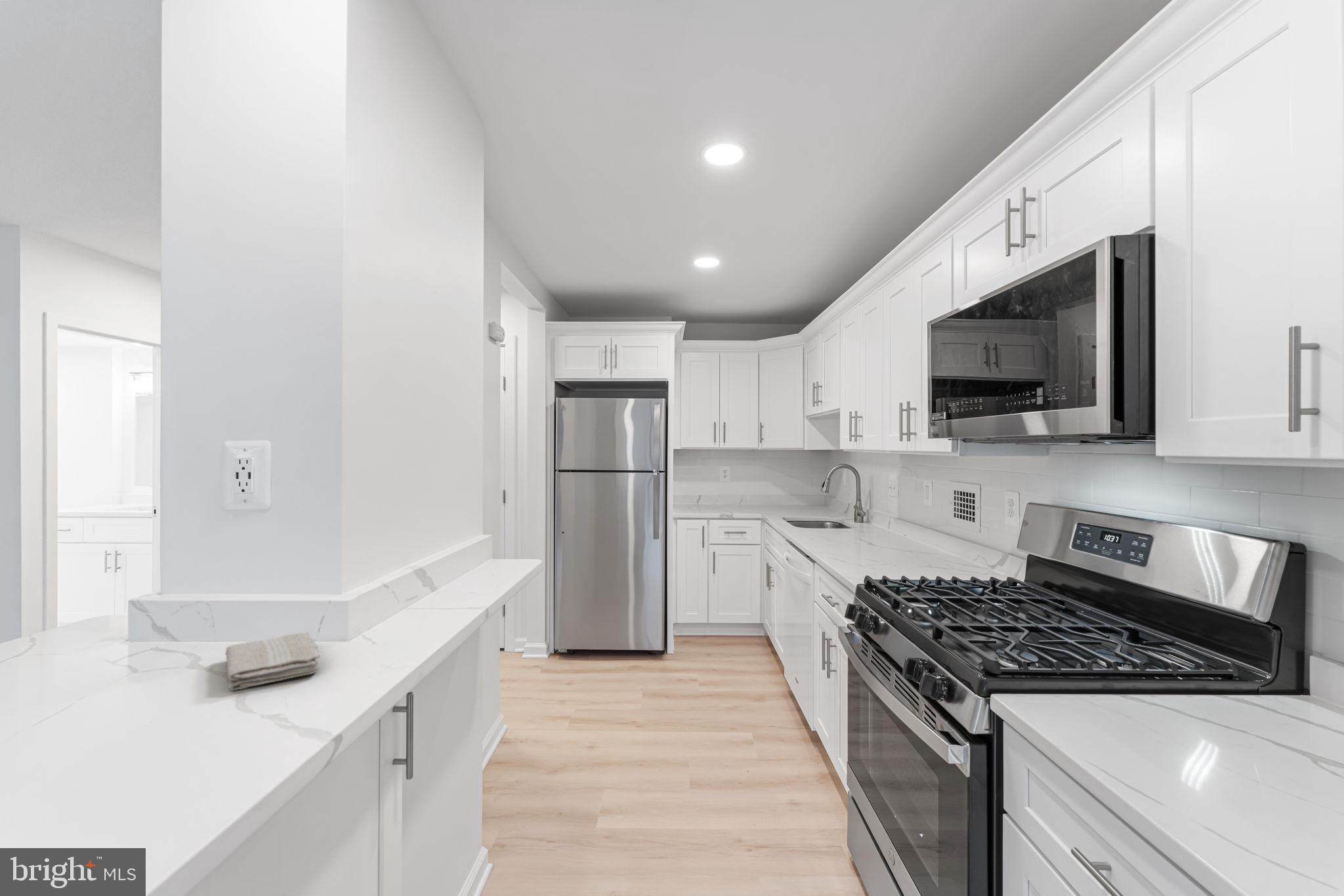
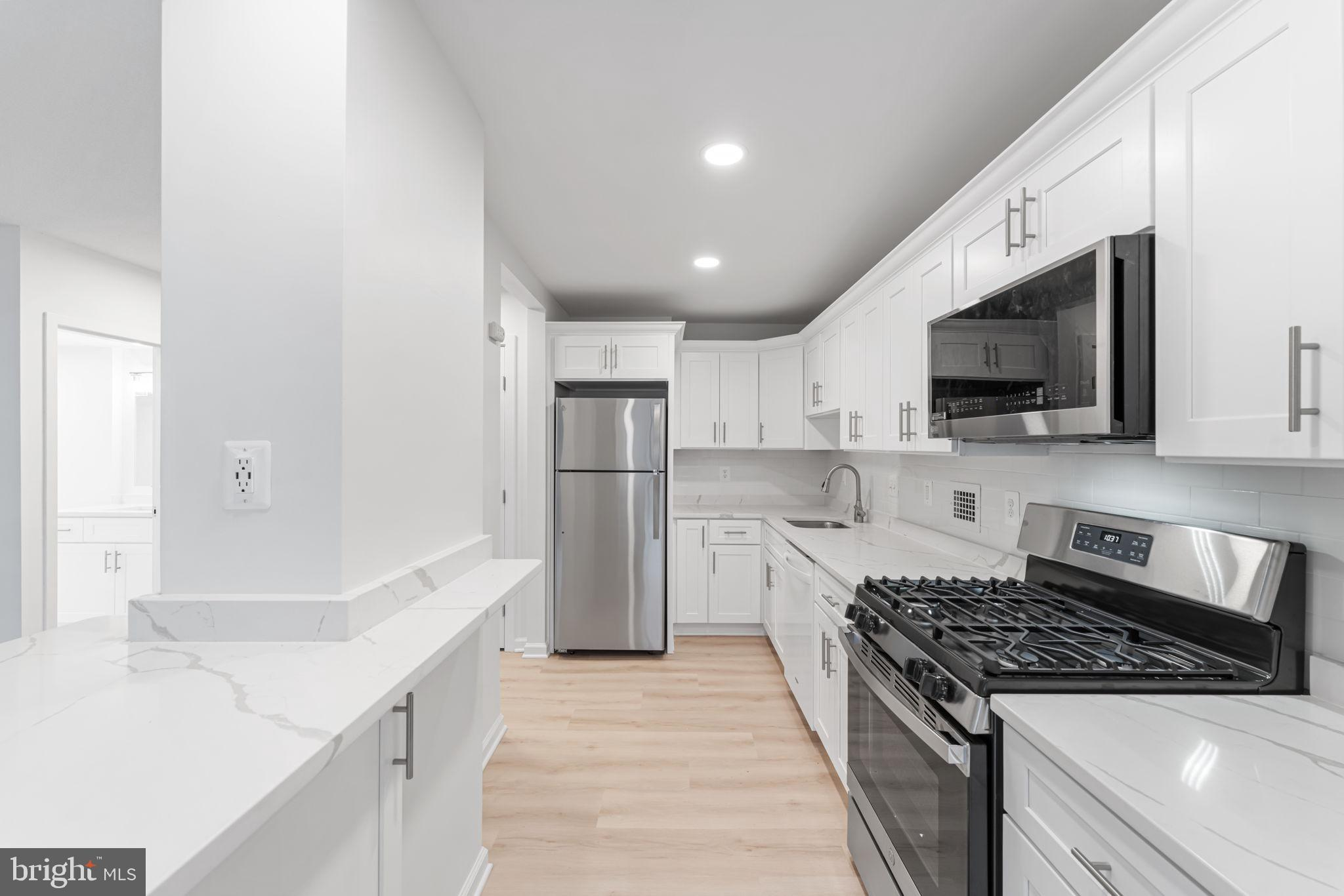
- washcloth [224,632,321,691]
